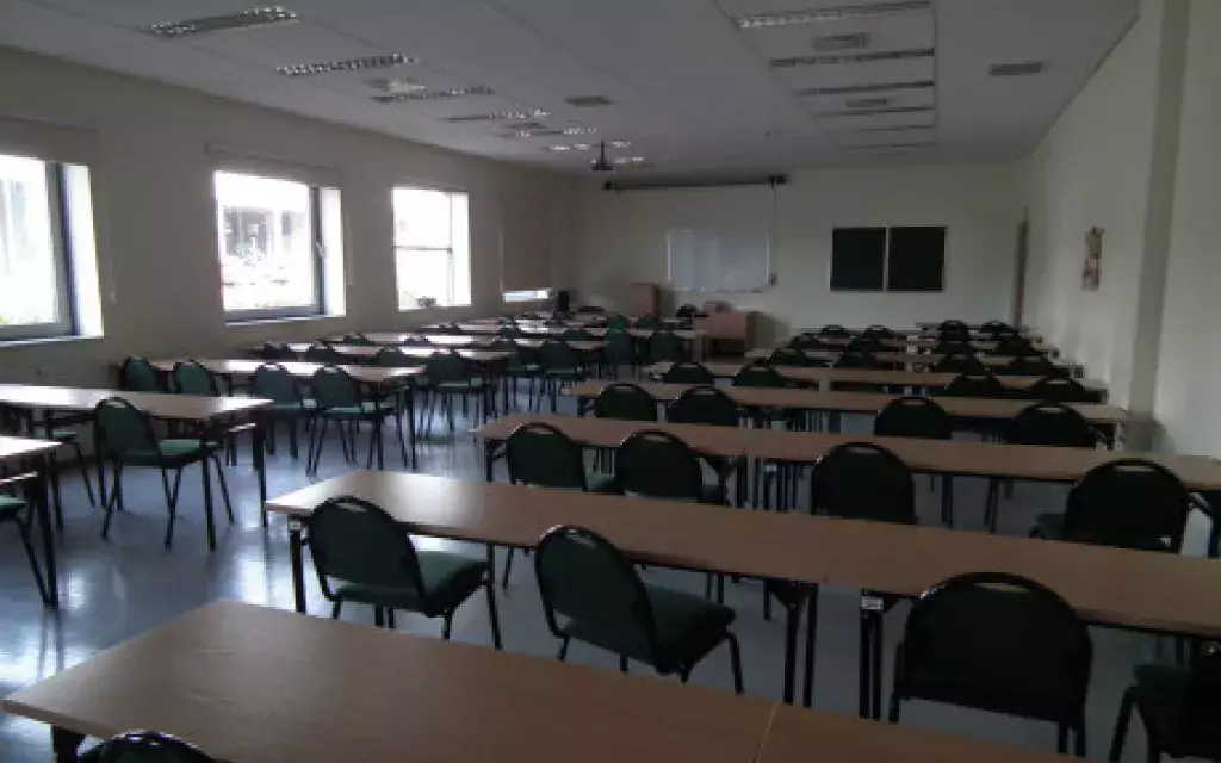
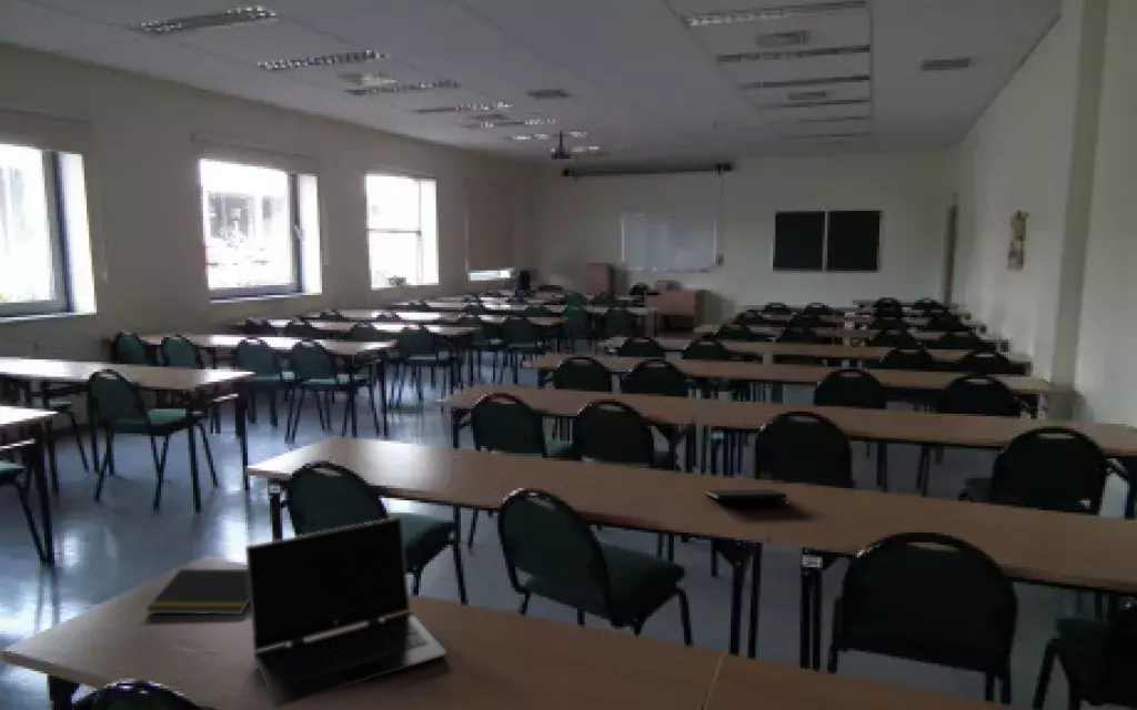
+ notepad [145,568,250,616]
+ notepad [704,487,789,508]
+ laptop computer [244,516,449,709]
